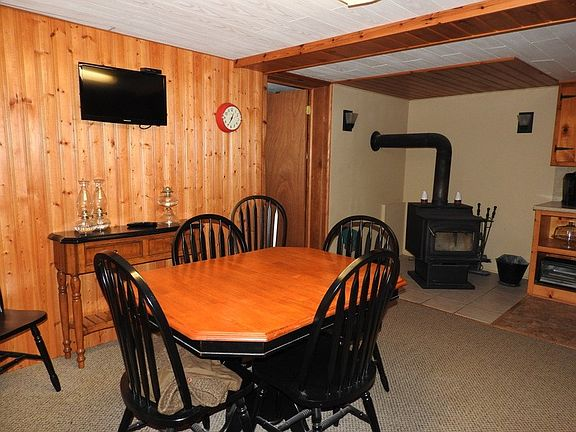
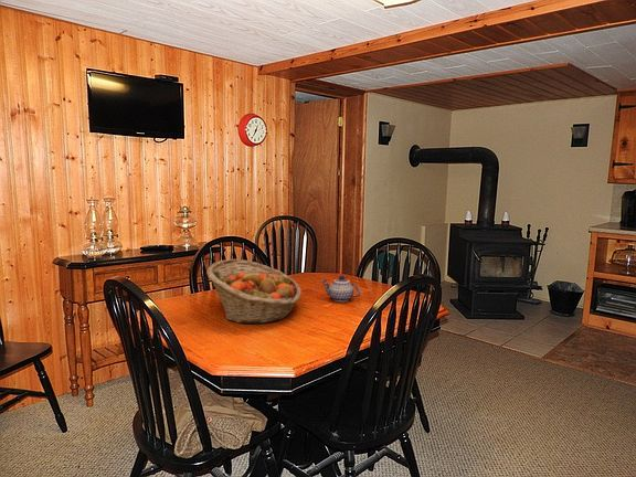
+ fruit basket [205,258,303,325]
+ teapot [320,275,362,303]
